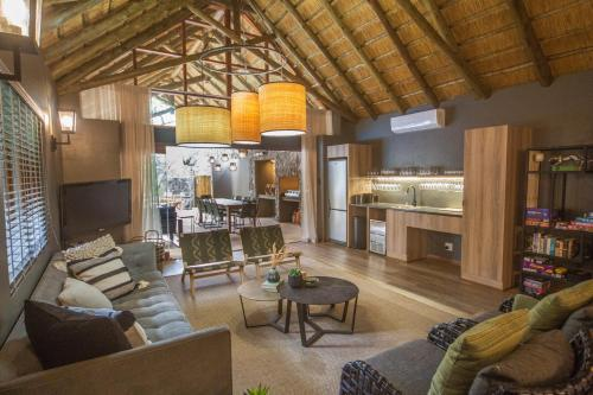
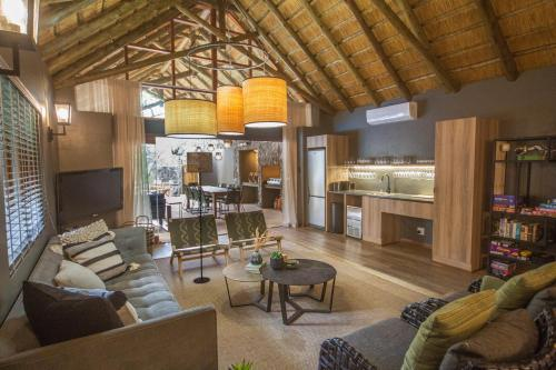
+ floor lamp [186,151,214,284]
